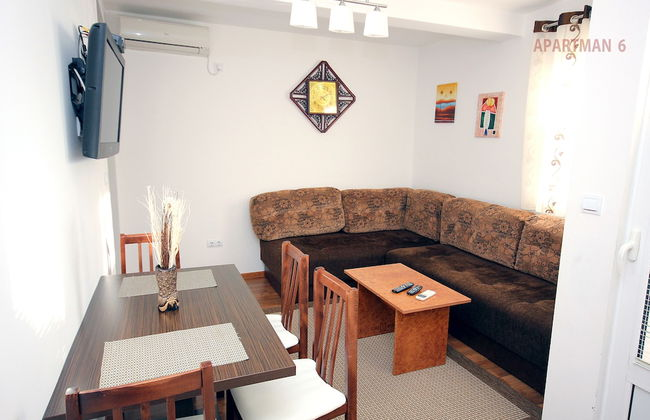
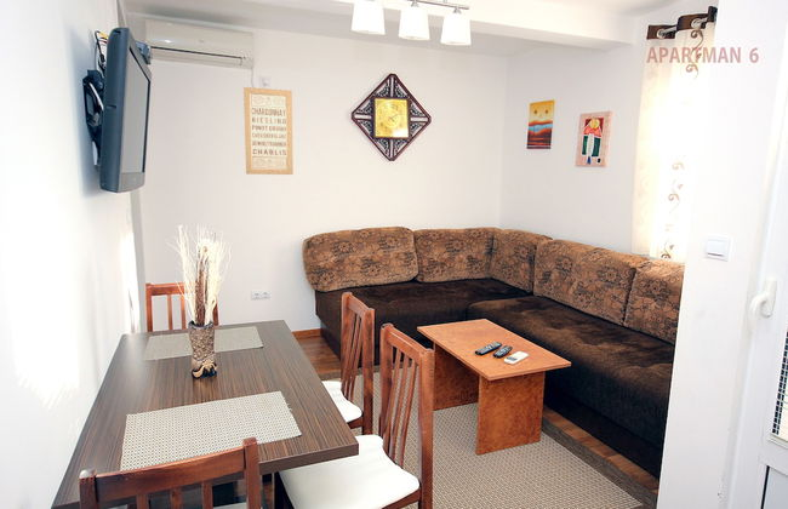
+ wall art [242,86,295,176]
